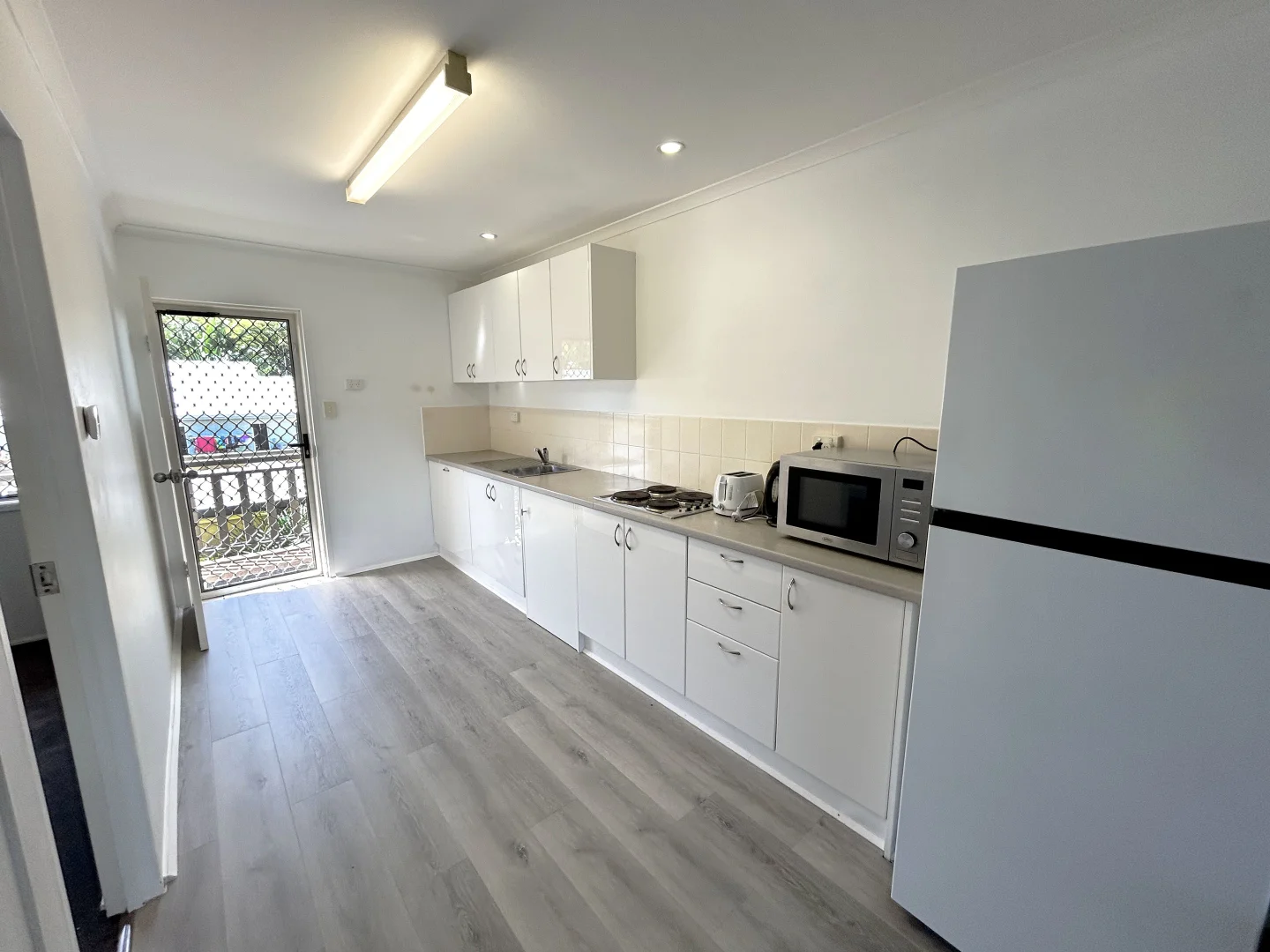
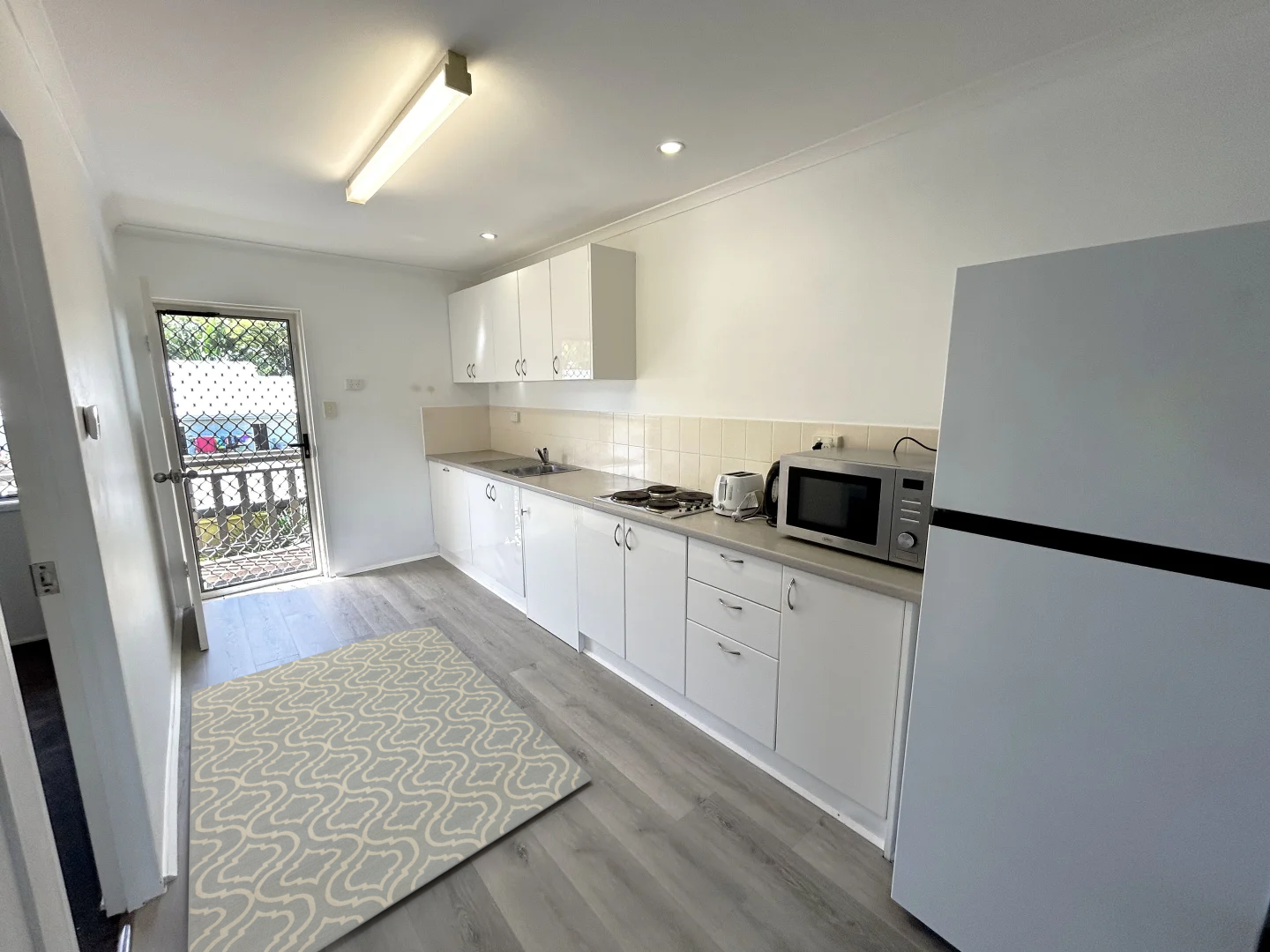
+ rug [187,623,593,952]
